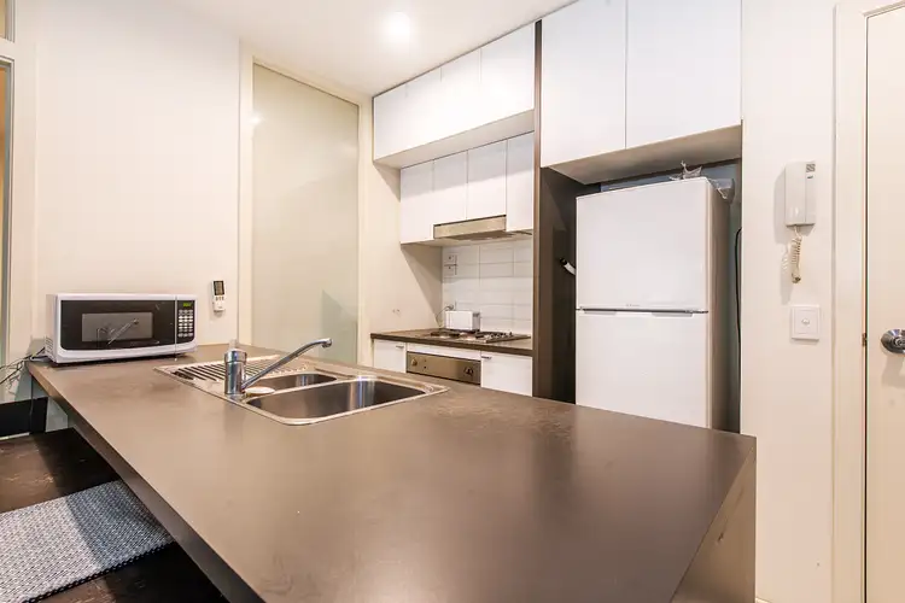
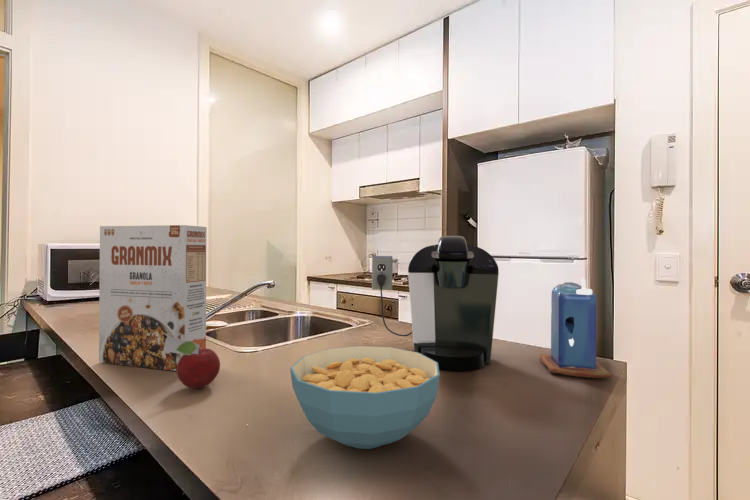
+ fruit [164,337,221,389]
+ coffee maker [371,235,500,372]
+ cereal bowl [289,345,441,450]
+ cereal box [98,224,208,372]
+ candle [539,277,612,379]
